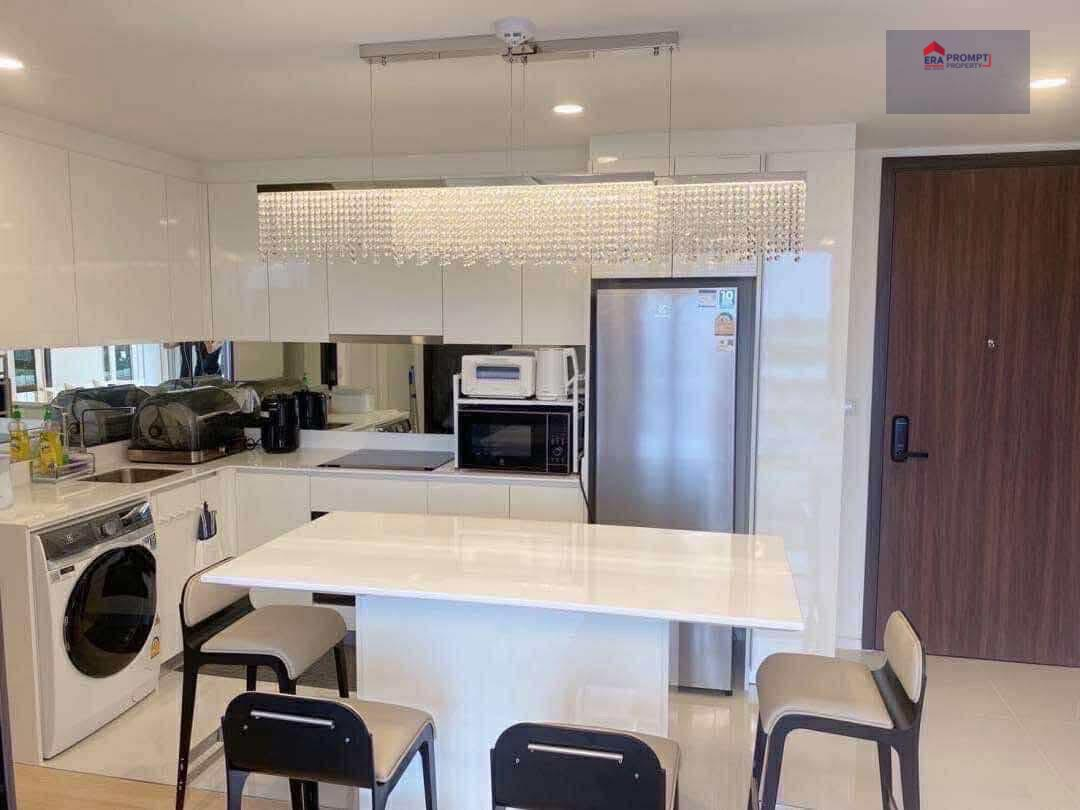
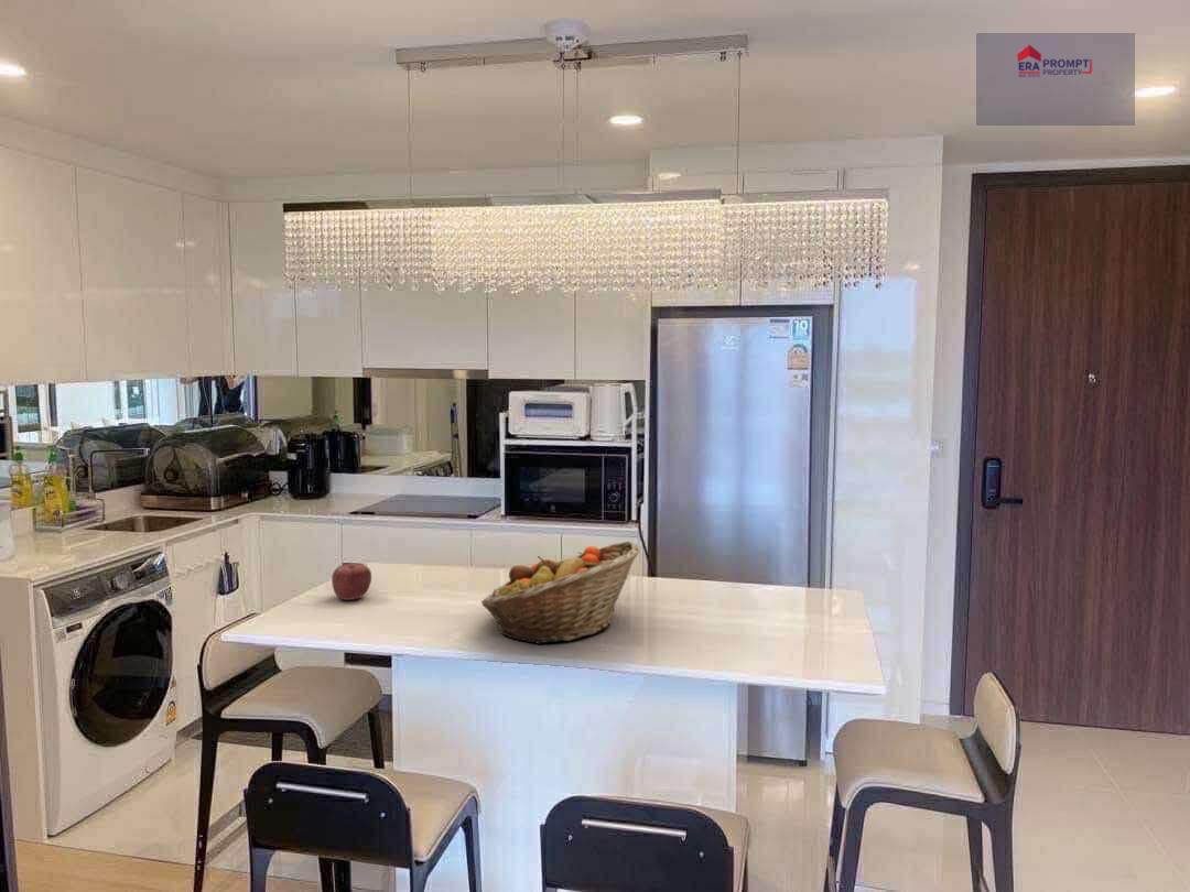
+ apple [331,562,372,601]
+ fruit basket [480,540,641,645]
